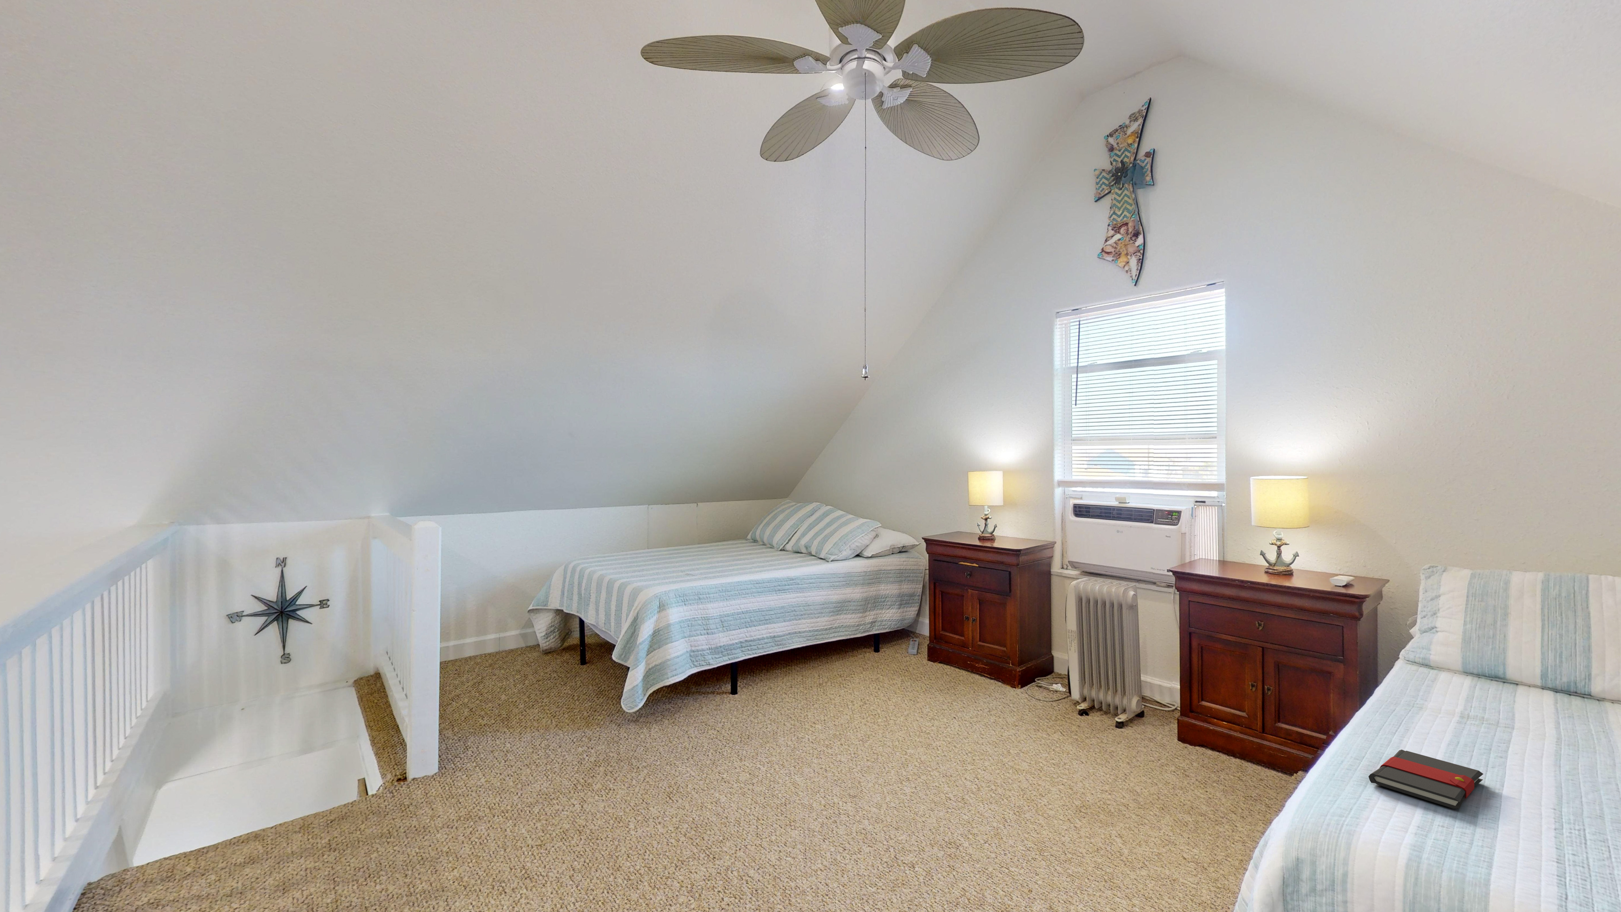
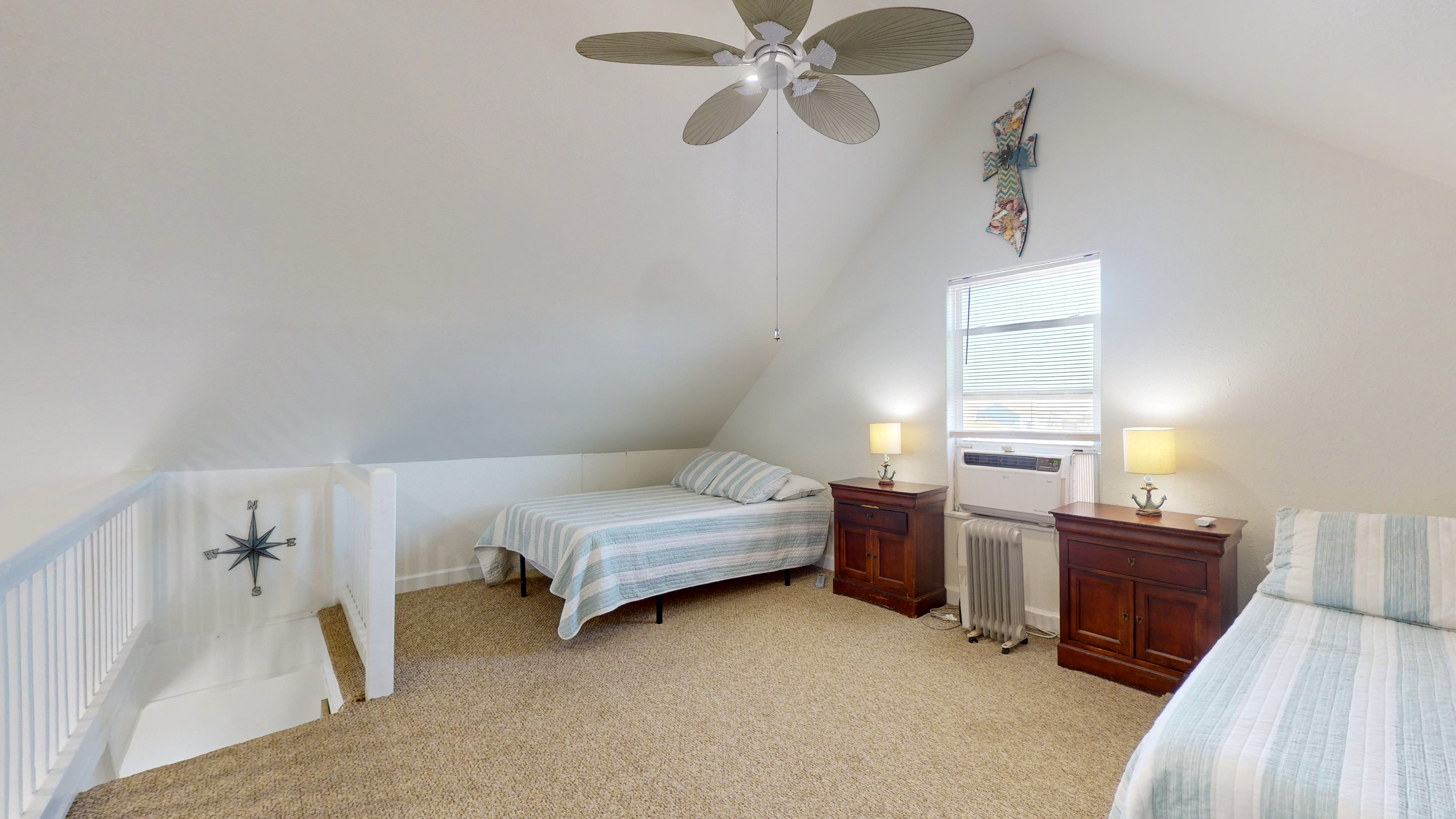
- book [1368,749,1484,810]
